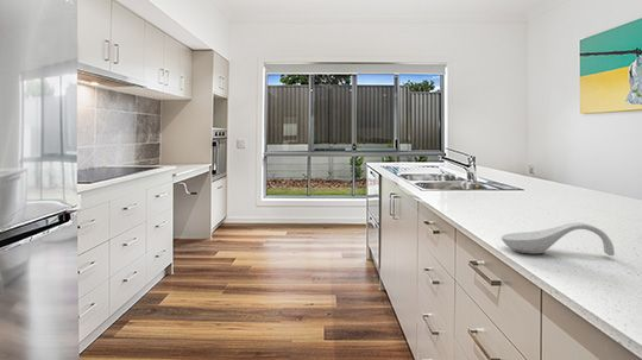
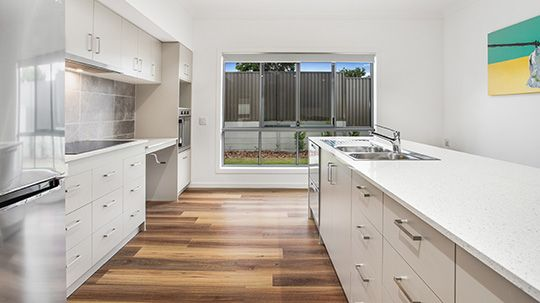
- spoon rest [501,222,616,257]
